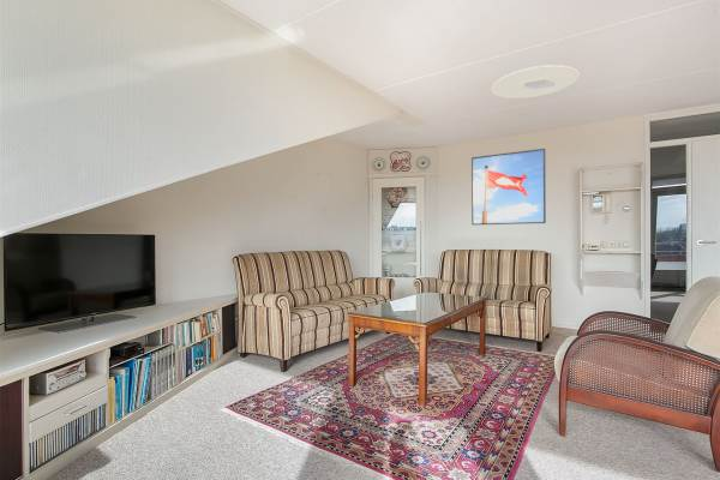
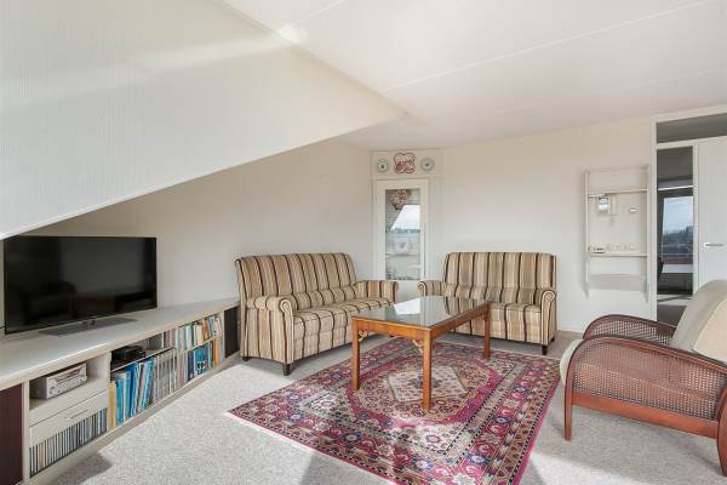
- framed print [470,148,547,226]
- ceiling light [491,64,580,100]
